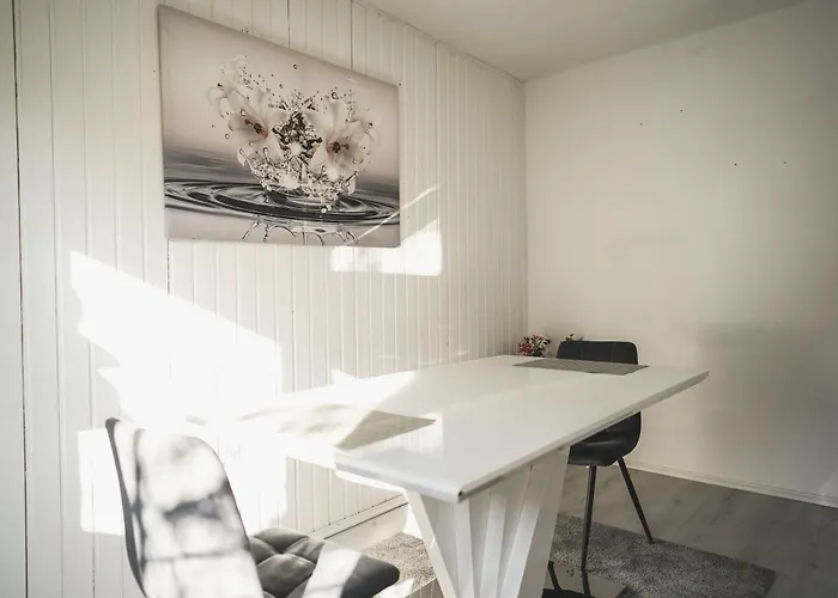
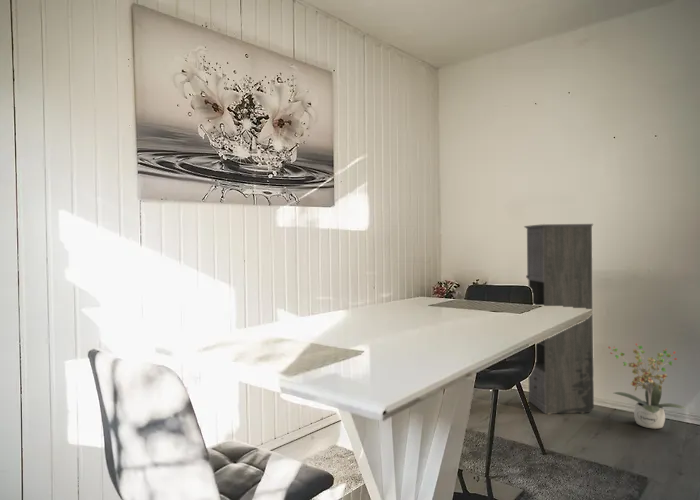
+ storage cabinet [523,223,595,415]
+ potted plant [607,342,687,430]
